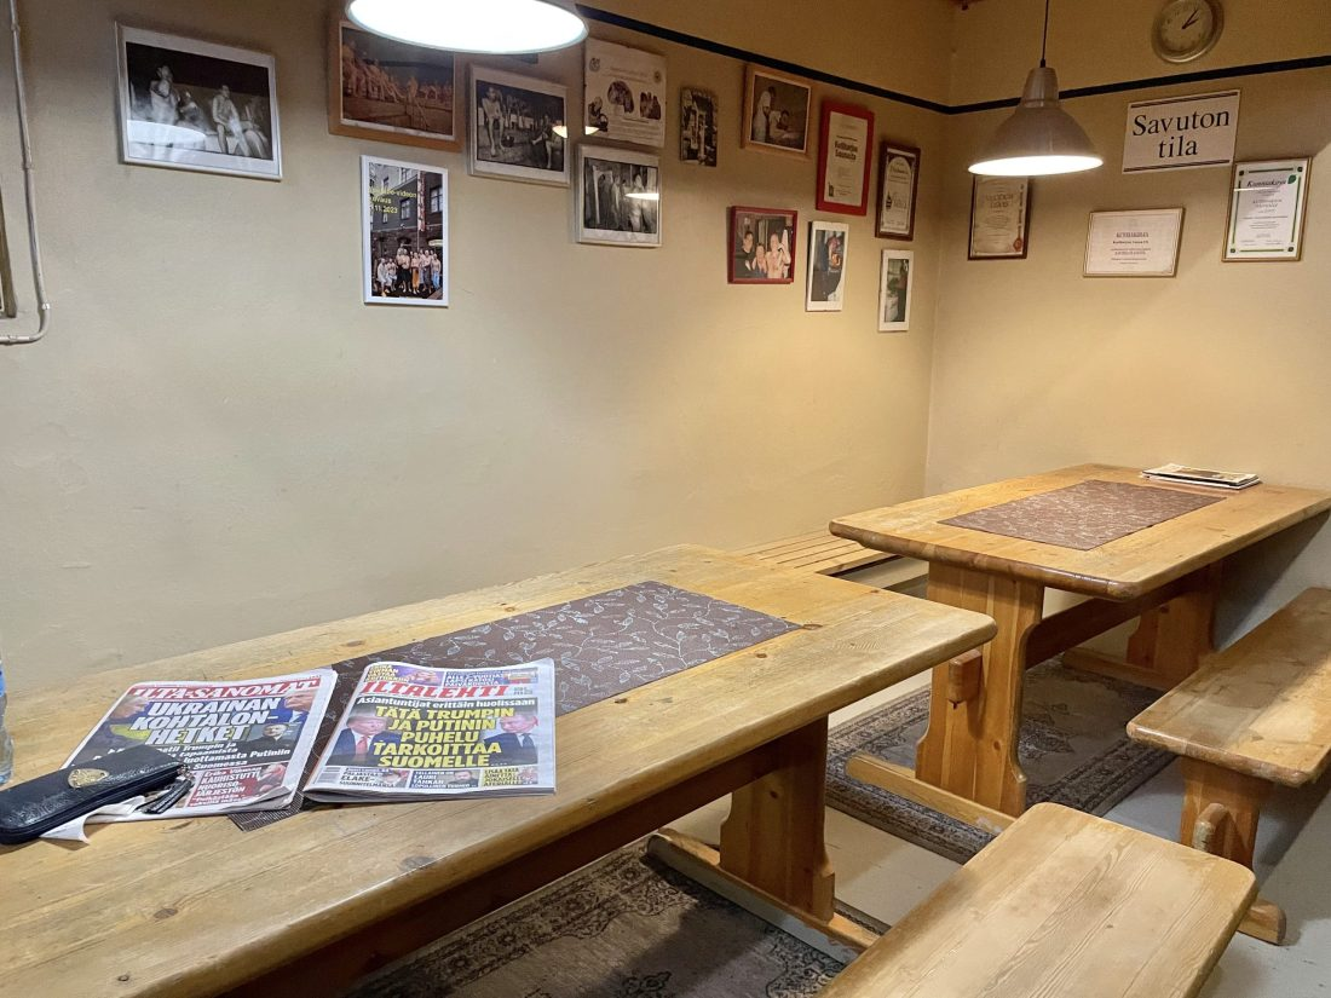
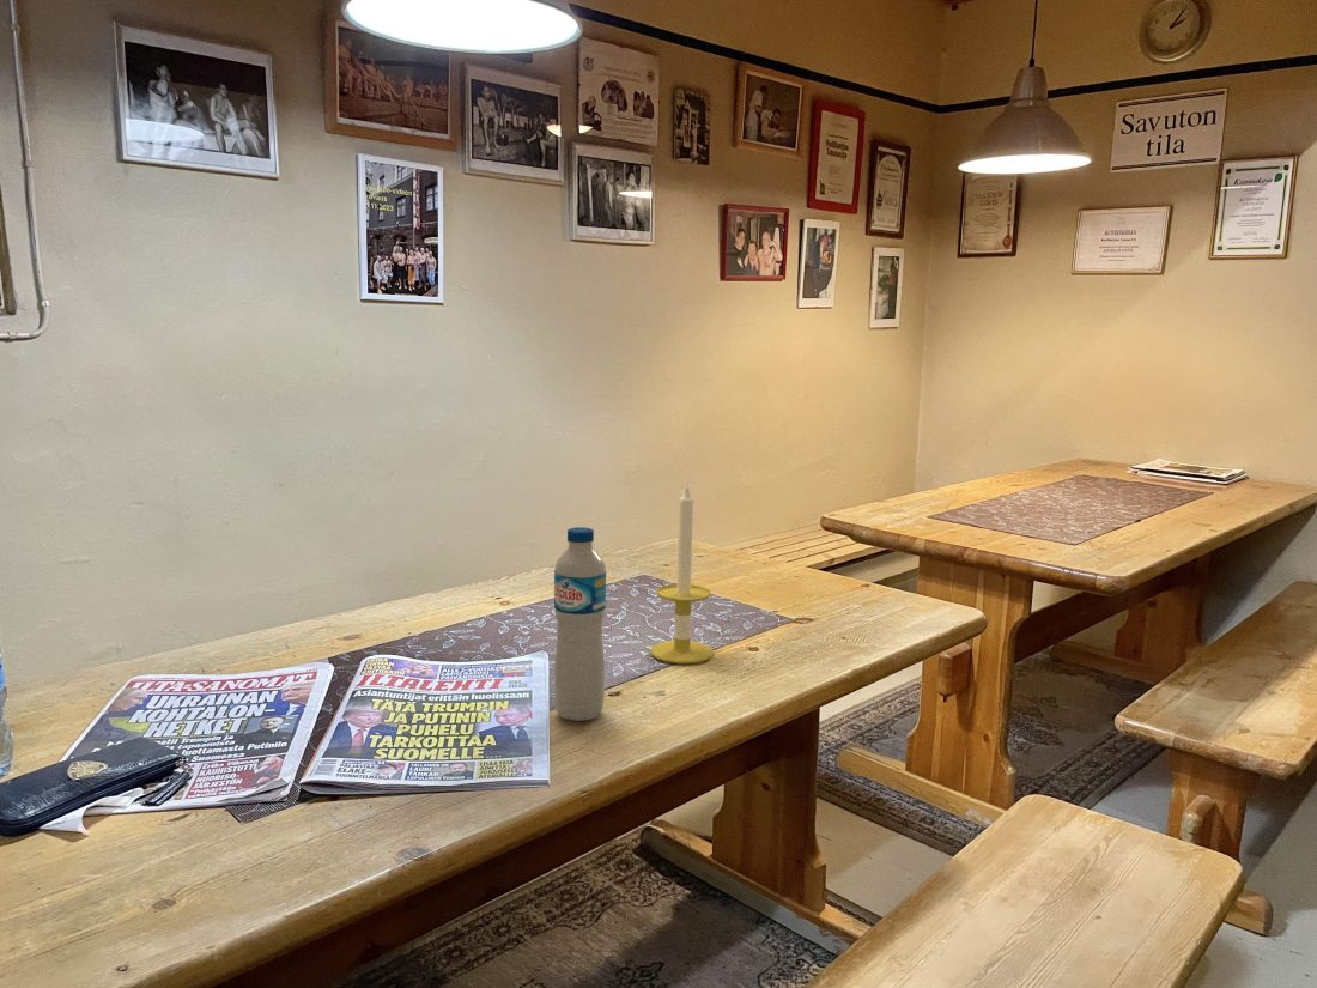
+ candle [649,483,715,665]
+ water bottle [553,526,607,722]
